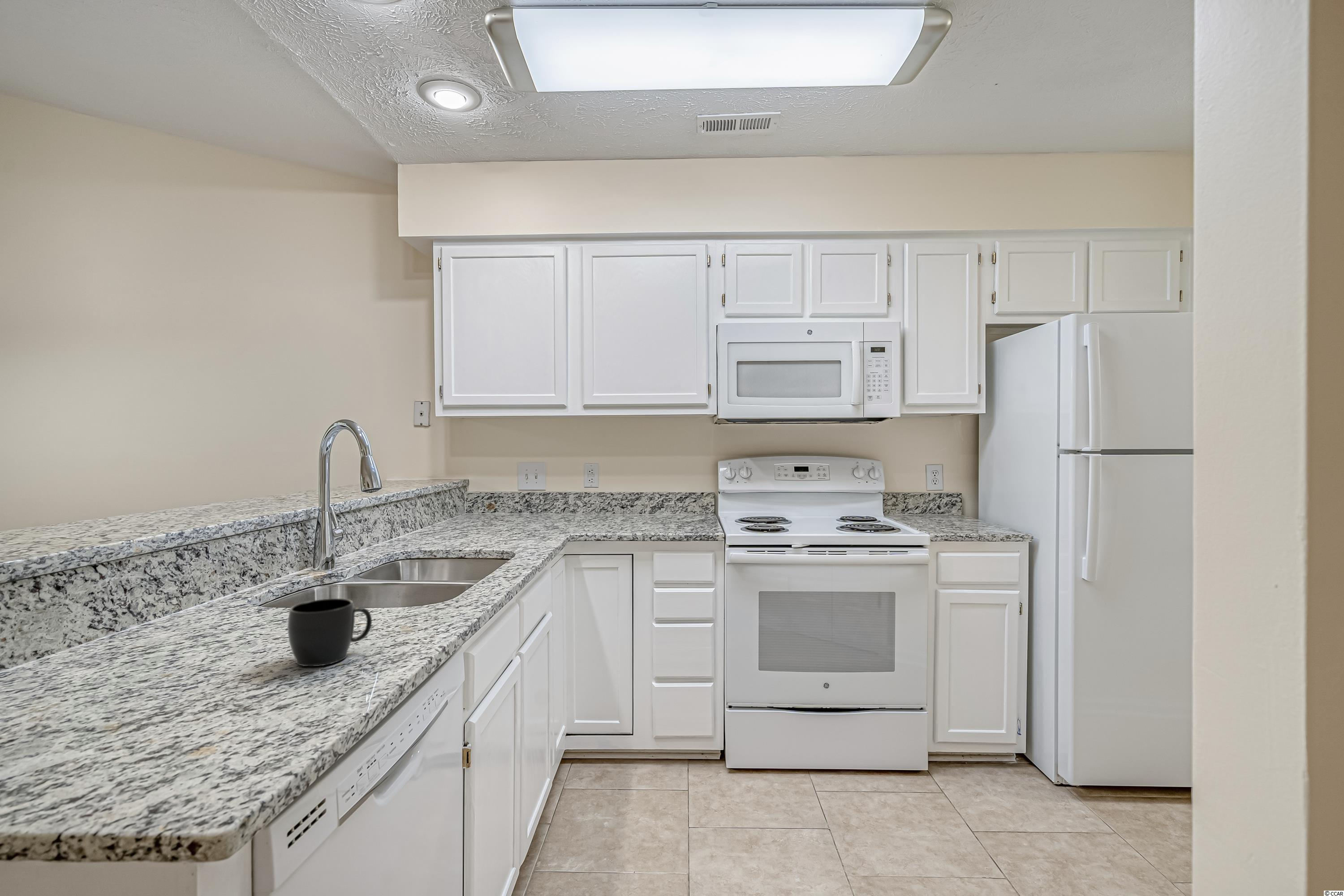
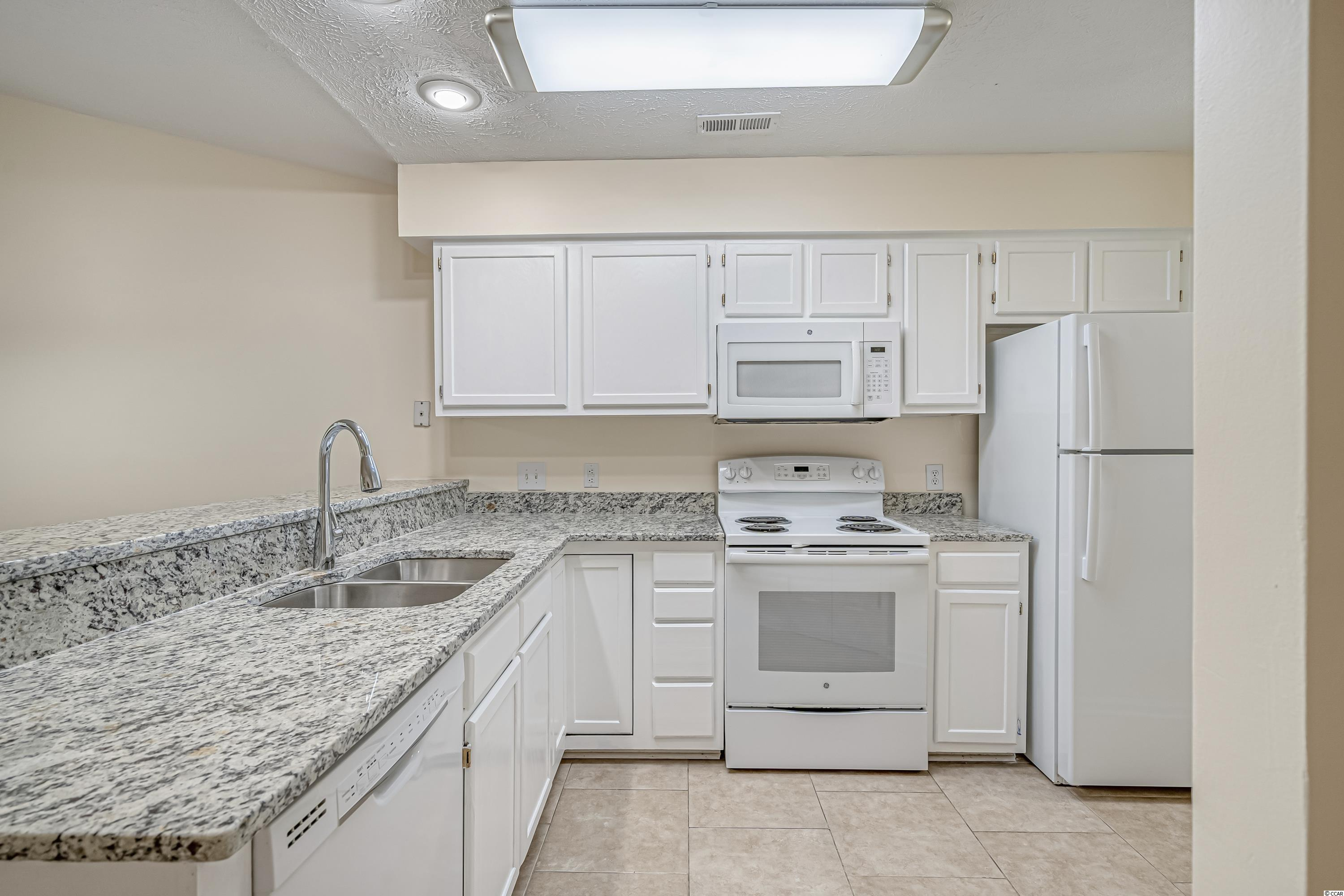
- mug [287,598,372,667]
